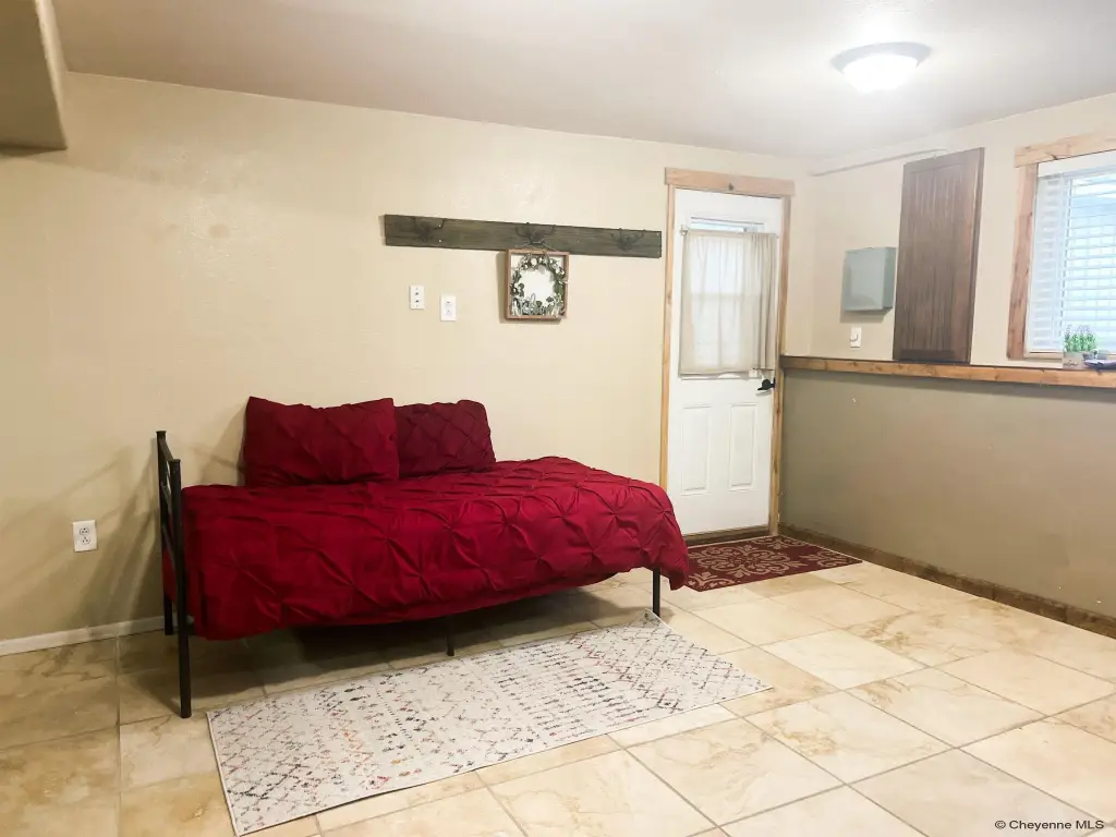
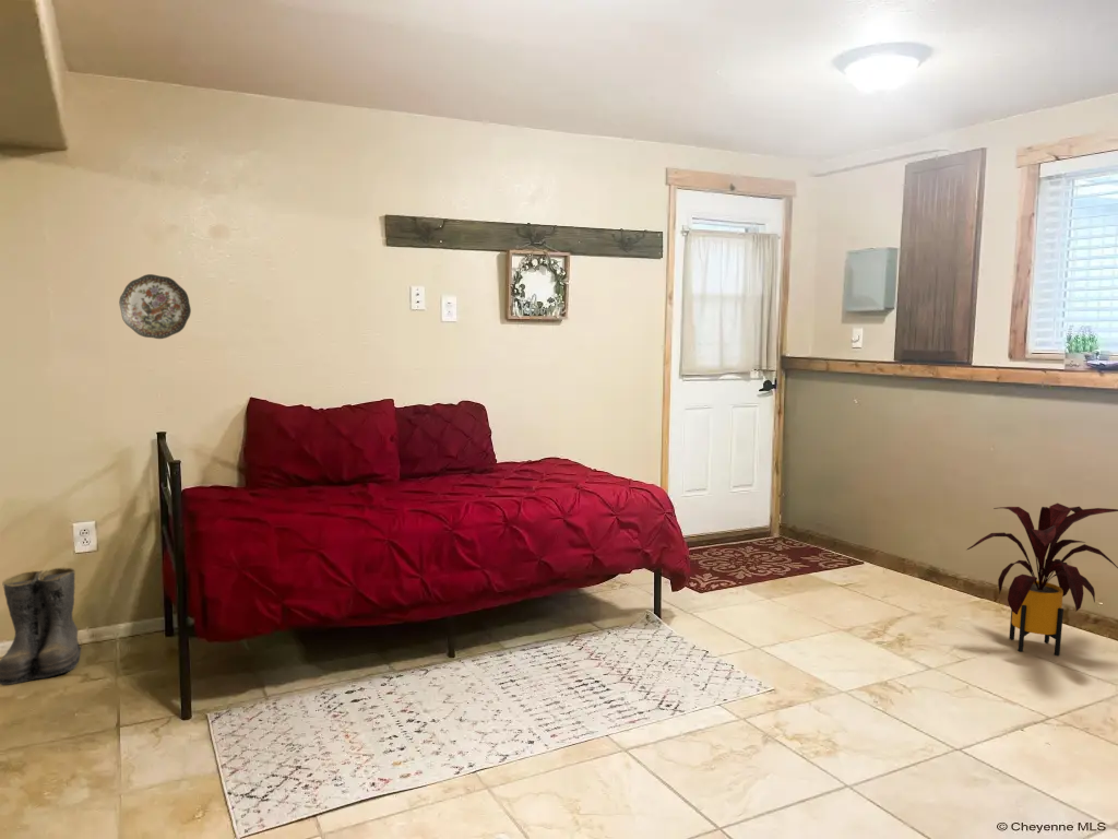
+ decorative plate [118,273,192,340]
+ house plant [966,501,1118,657]
+ boots [0,567,83,686]
